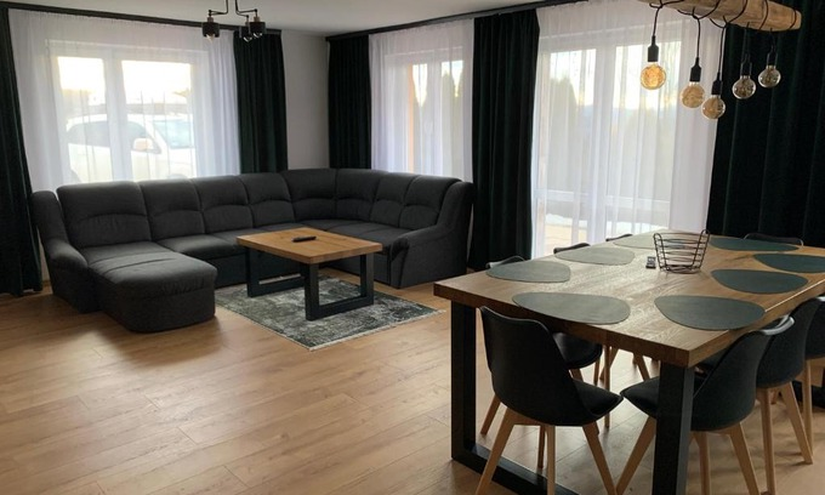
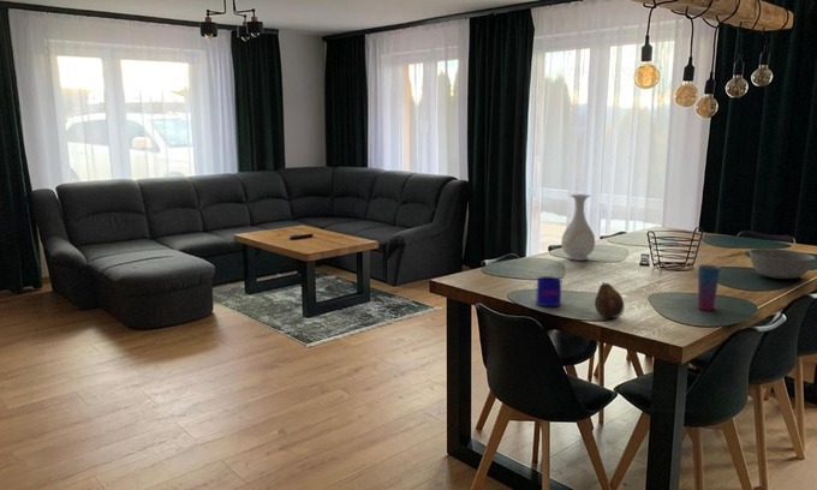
+ fruit [594,281,625,318]
+ cup [697,263,721,312]
+ mug [535,275,562,307]
+ vase [560,193,596,262]
+ bowl [747,247,817,280]
